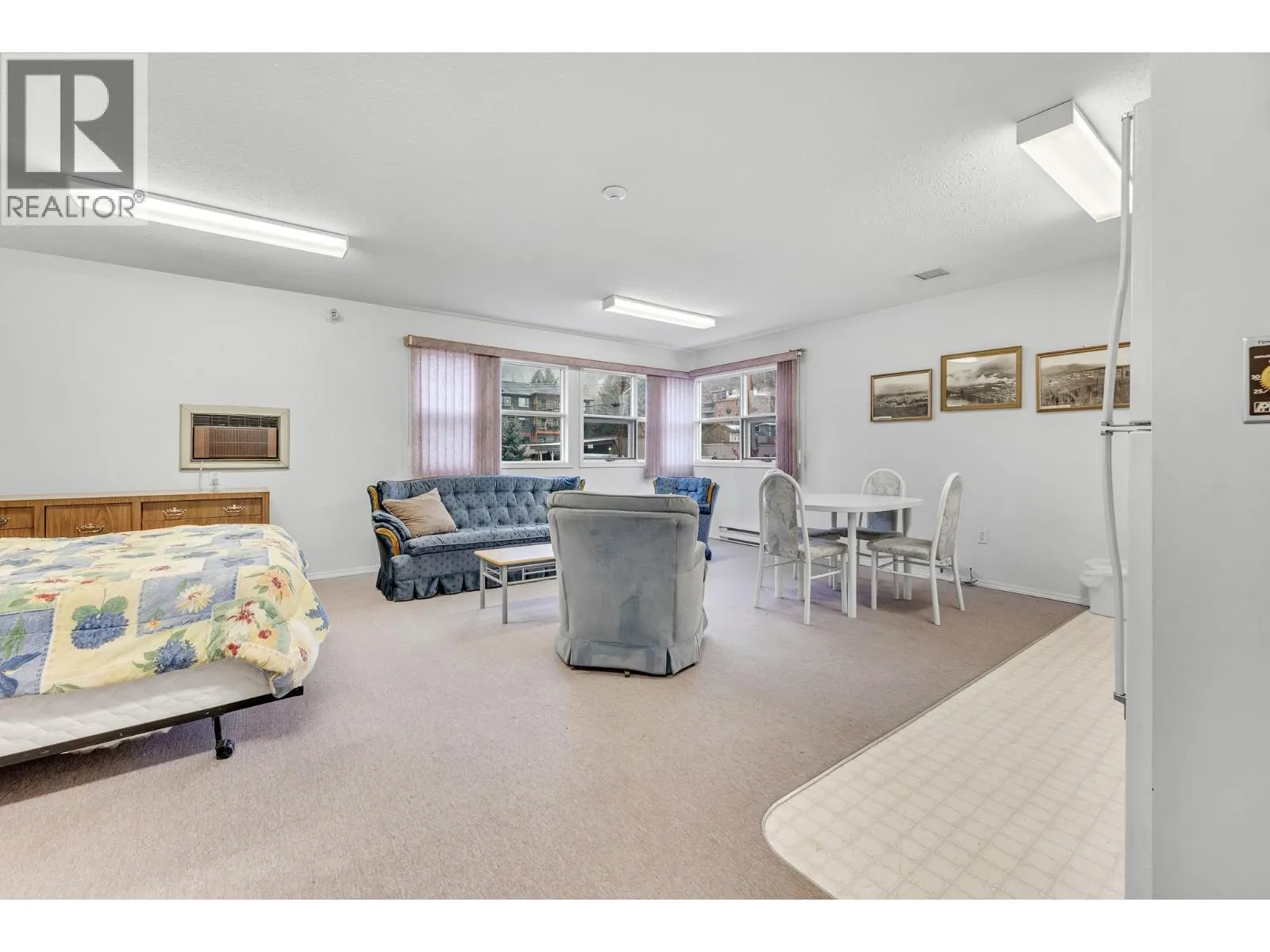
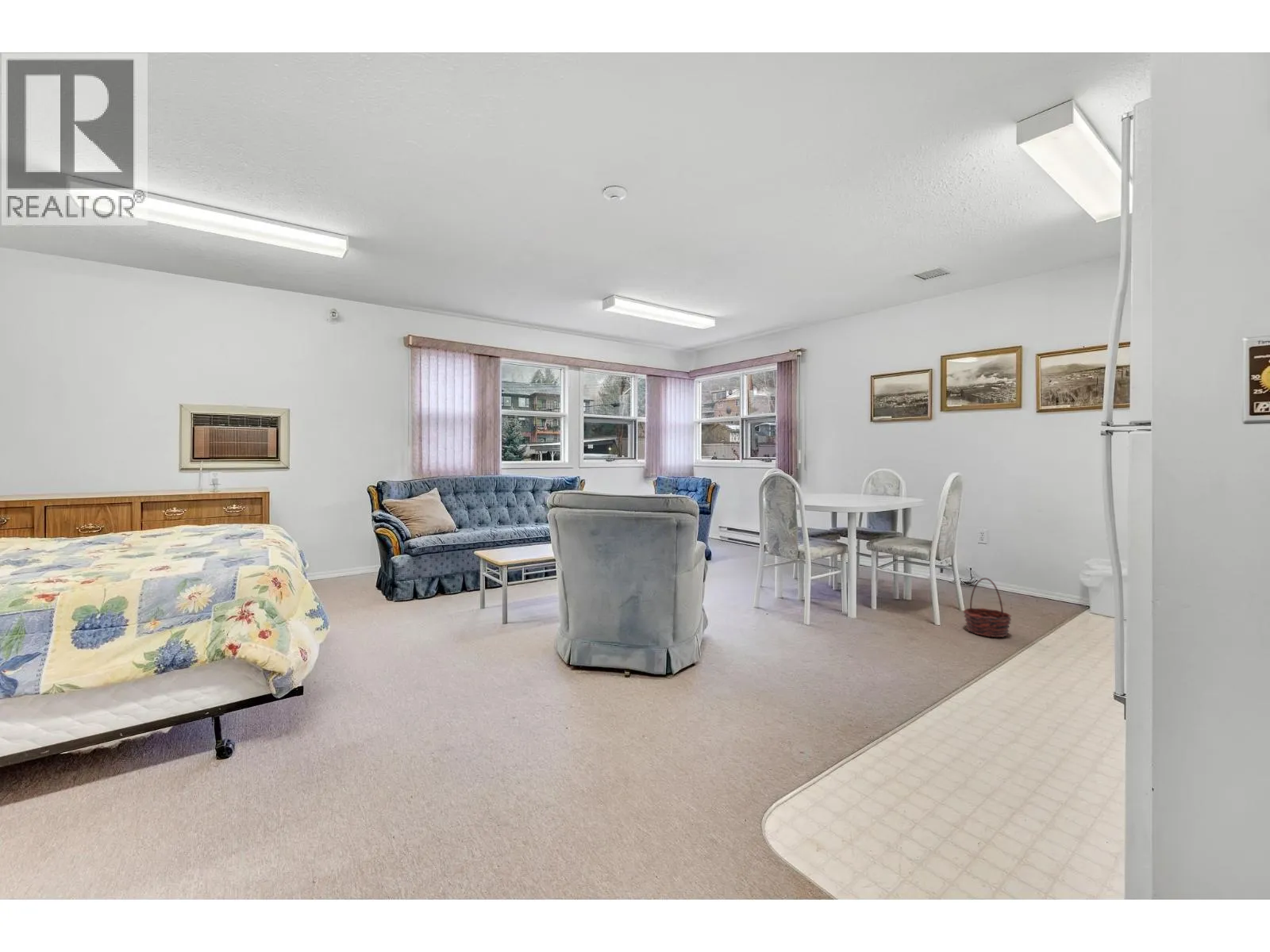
+ basket [962,577,1012,638]
